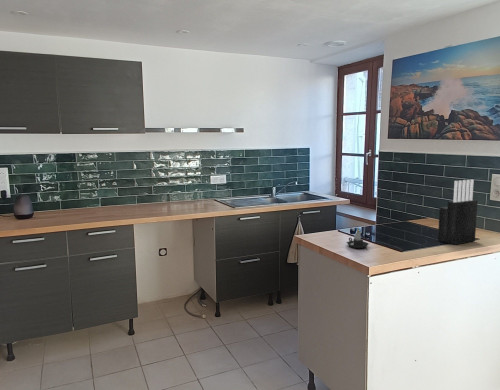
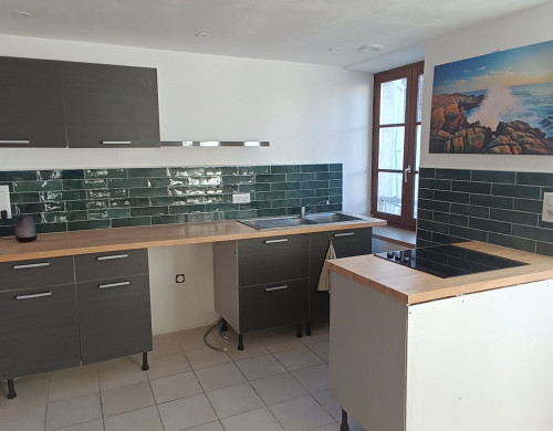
- candle [345,228,370,249]
- knife block [437,179,479,246]
